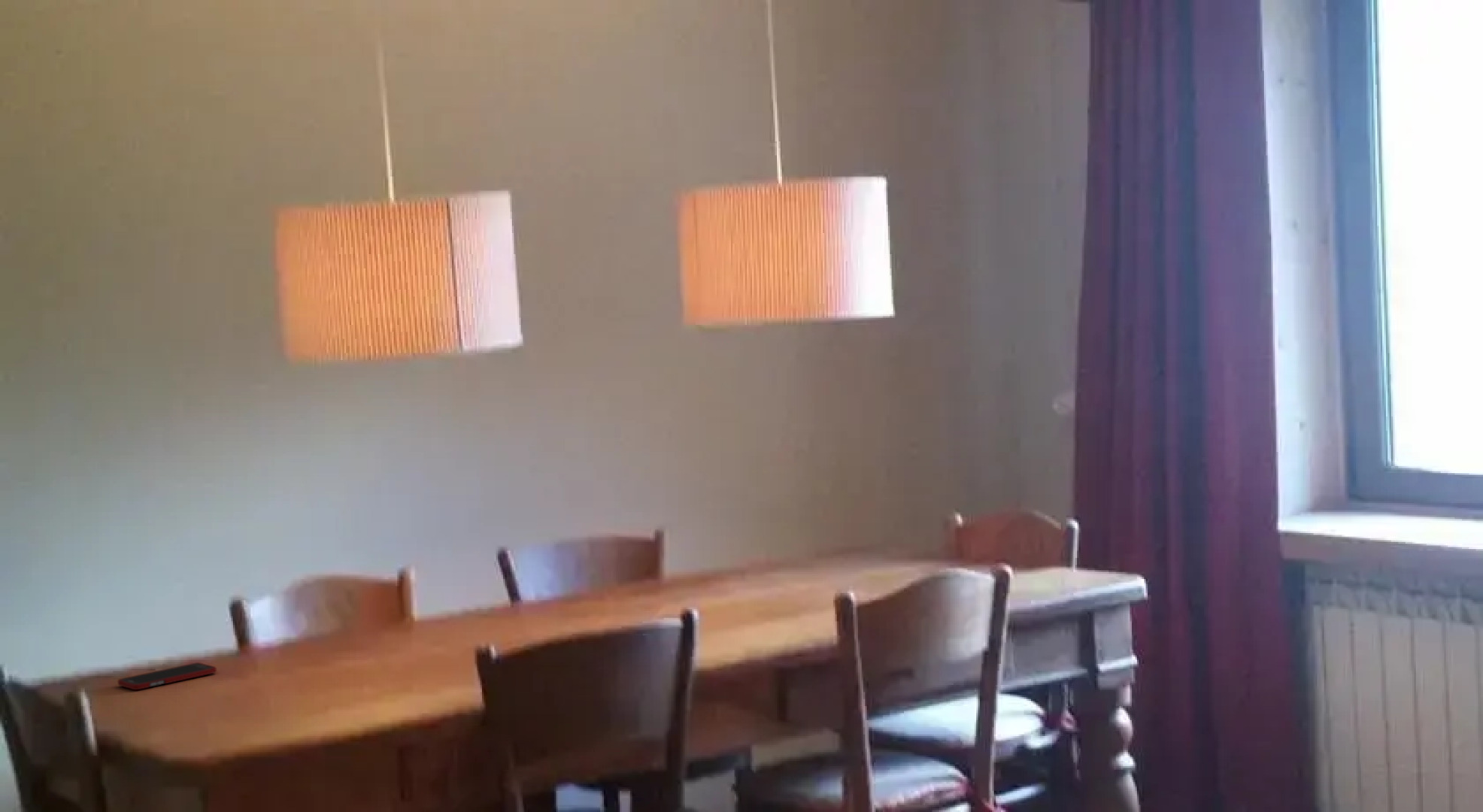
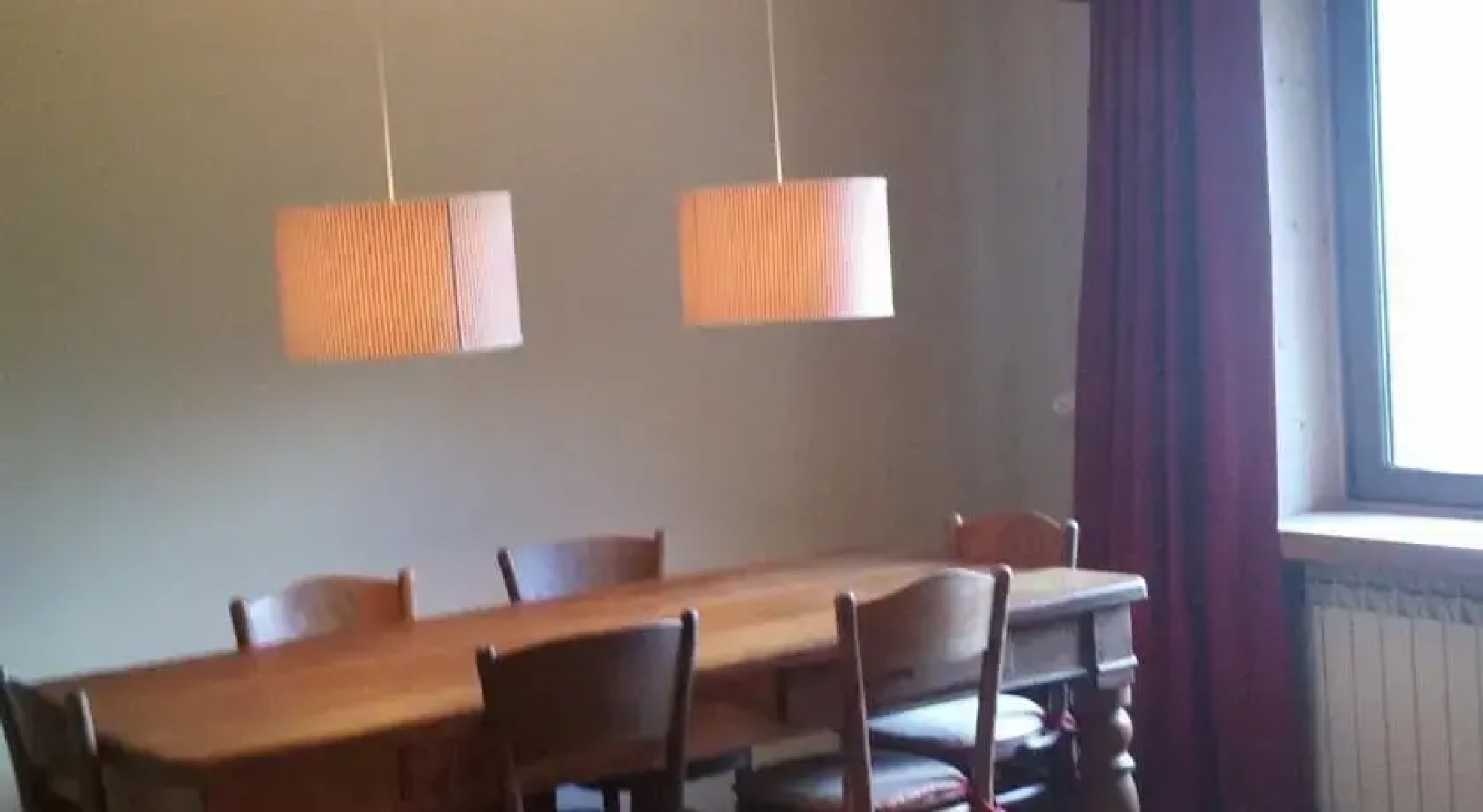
- cell phone [117,662,217,690]
